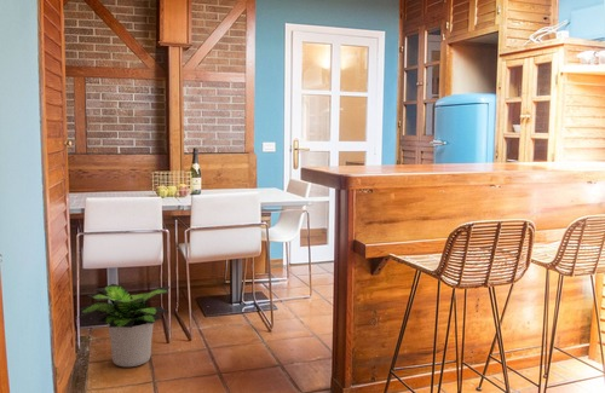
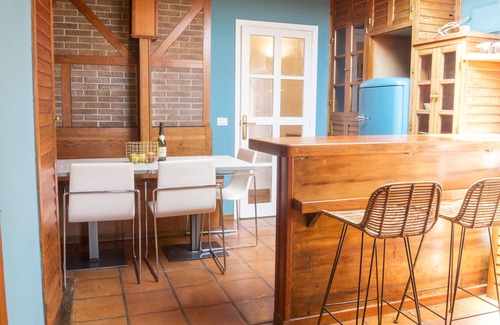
- potted plant [77,283,171,368]
